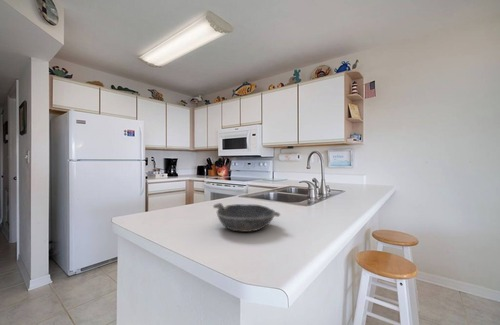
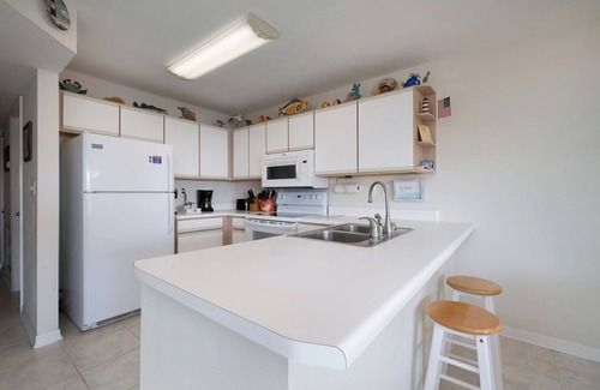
- bowl [212,202,281,233]
